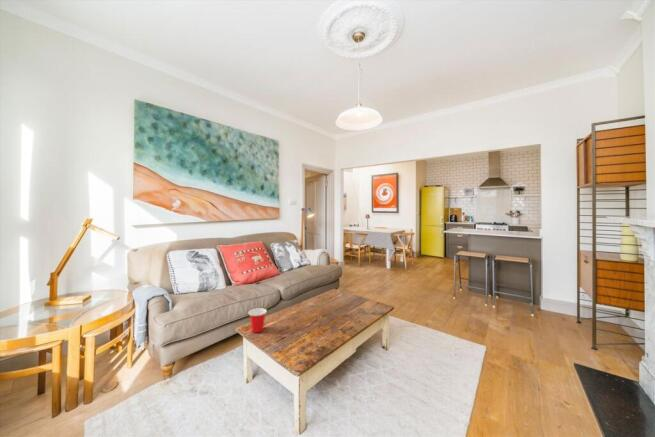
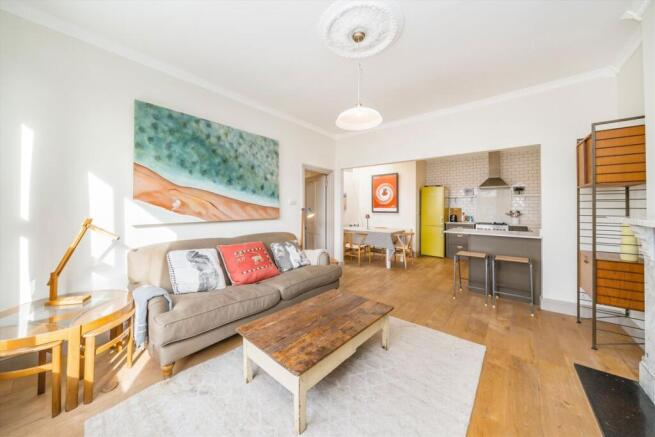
- cup [247,307,268,334]
